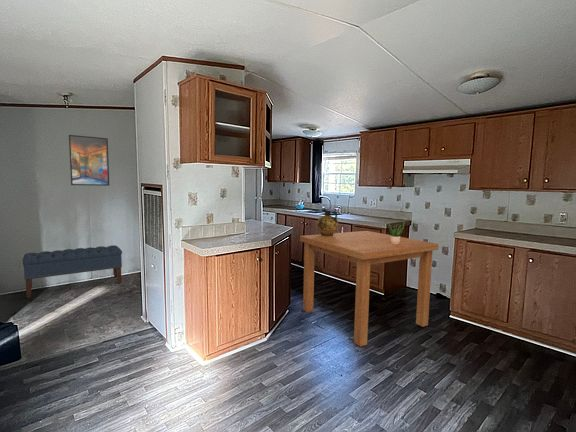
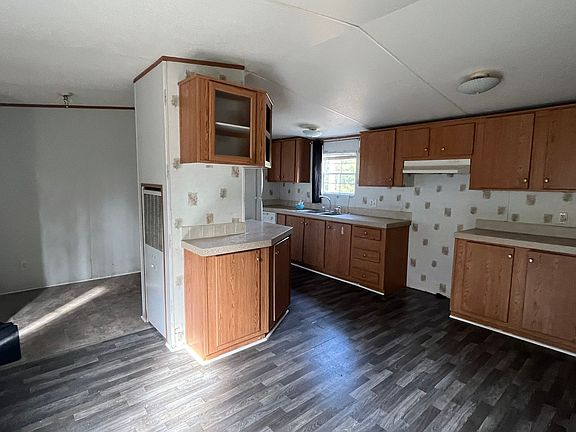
- bench [21,244,123,299]
- dining table [299,230,440,348]
- potted plant [386,221,406,245]
- ceramic jug [316,208,339,236]
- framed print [68,134,110,187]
